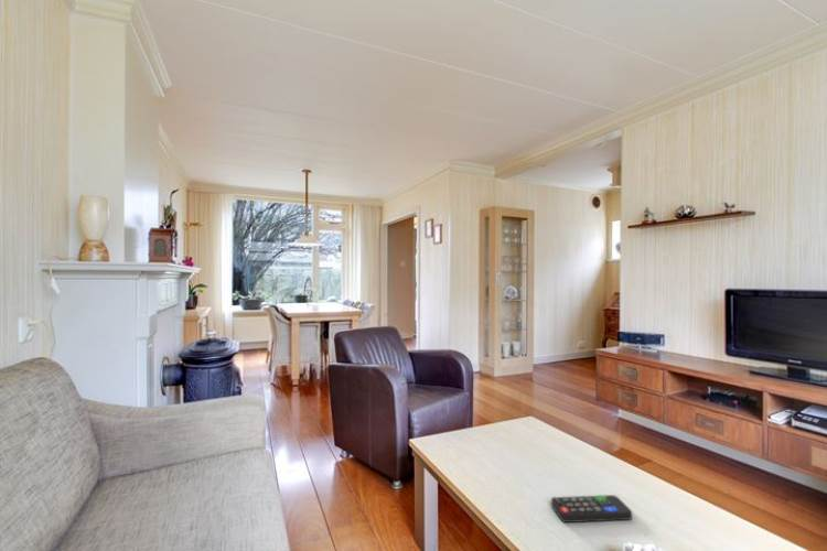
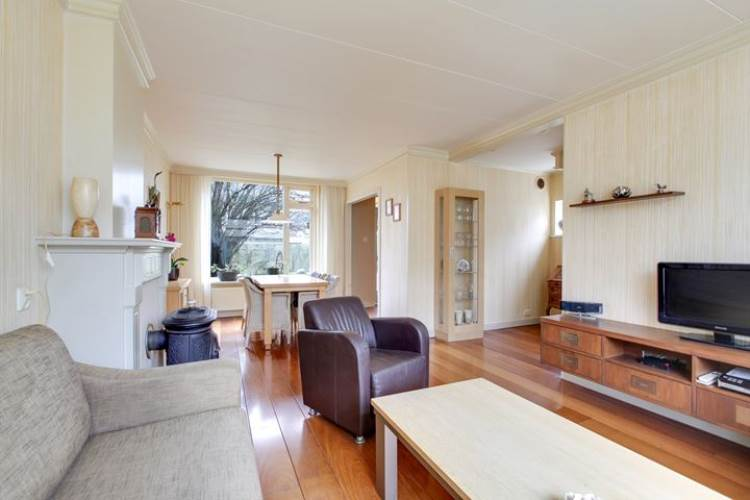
- remote control [550,494,633,523]
